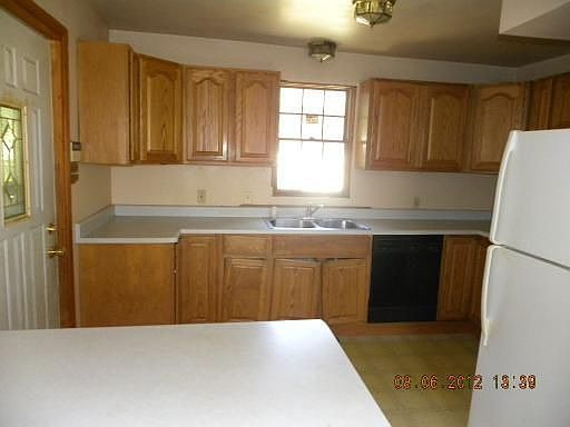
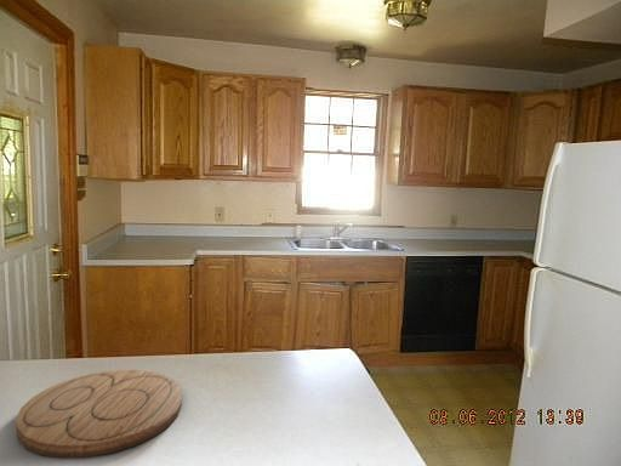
+ cutting board [15,369,183,459]
